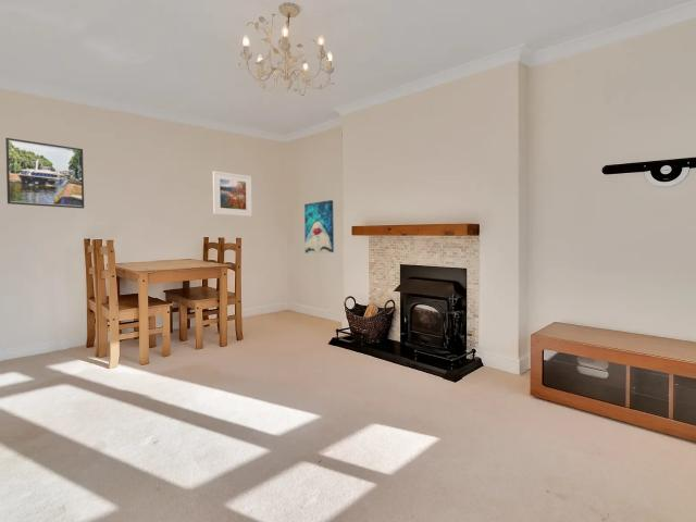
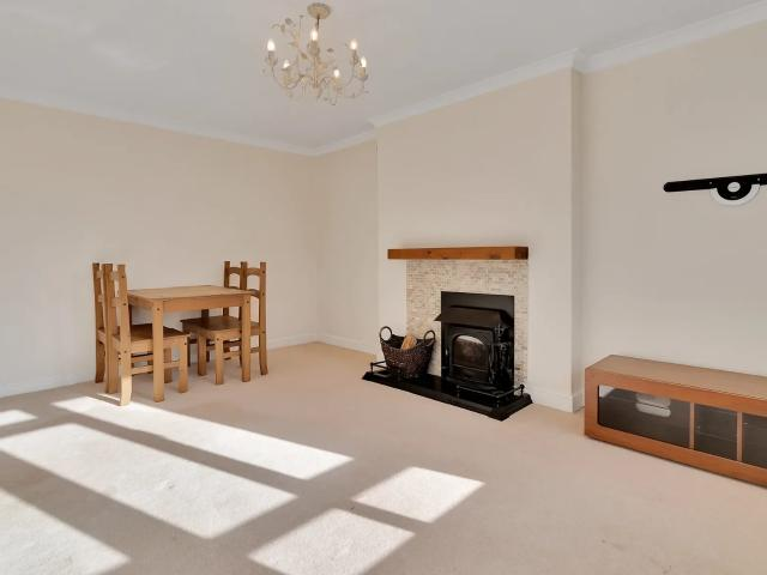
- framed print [4,137,85,210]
- wall art [303,199,335,254]
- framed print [212,170,253,217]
